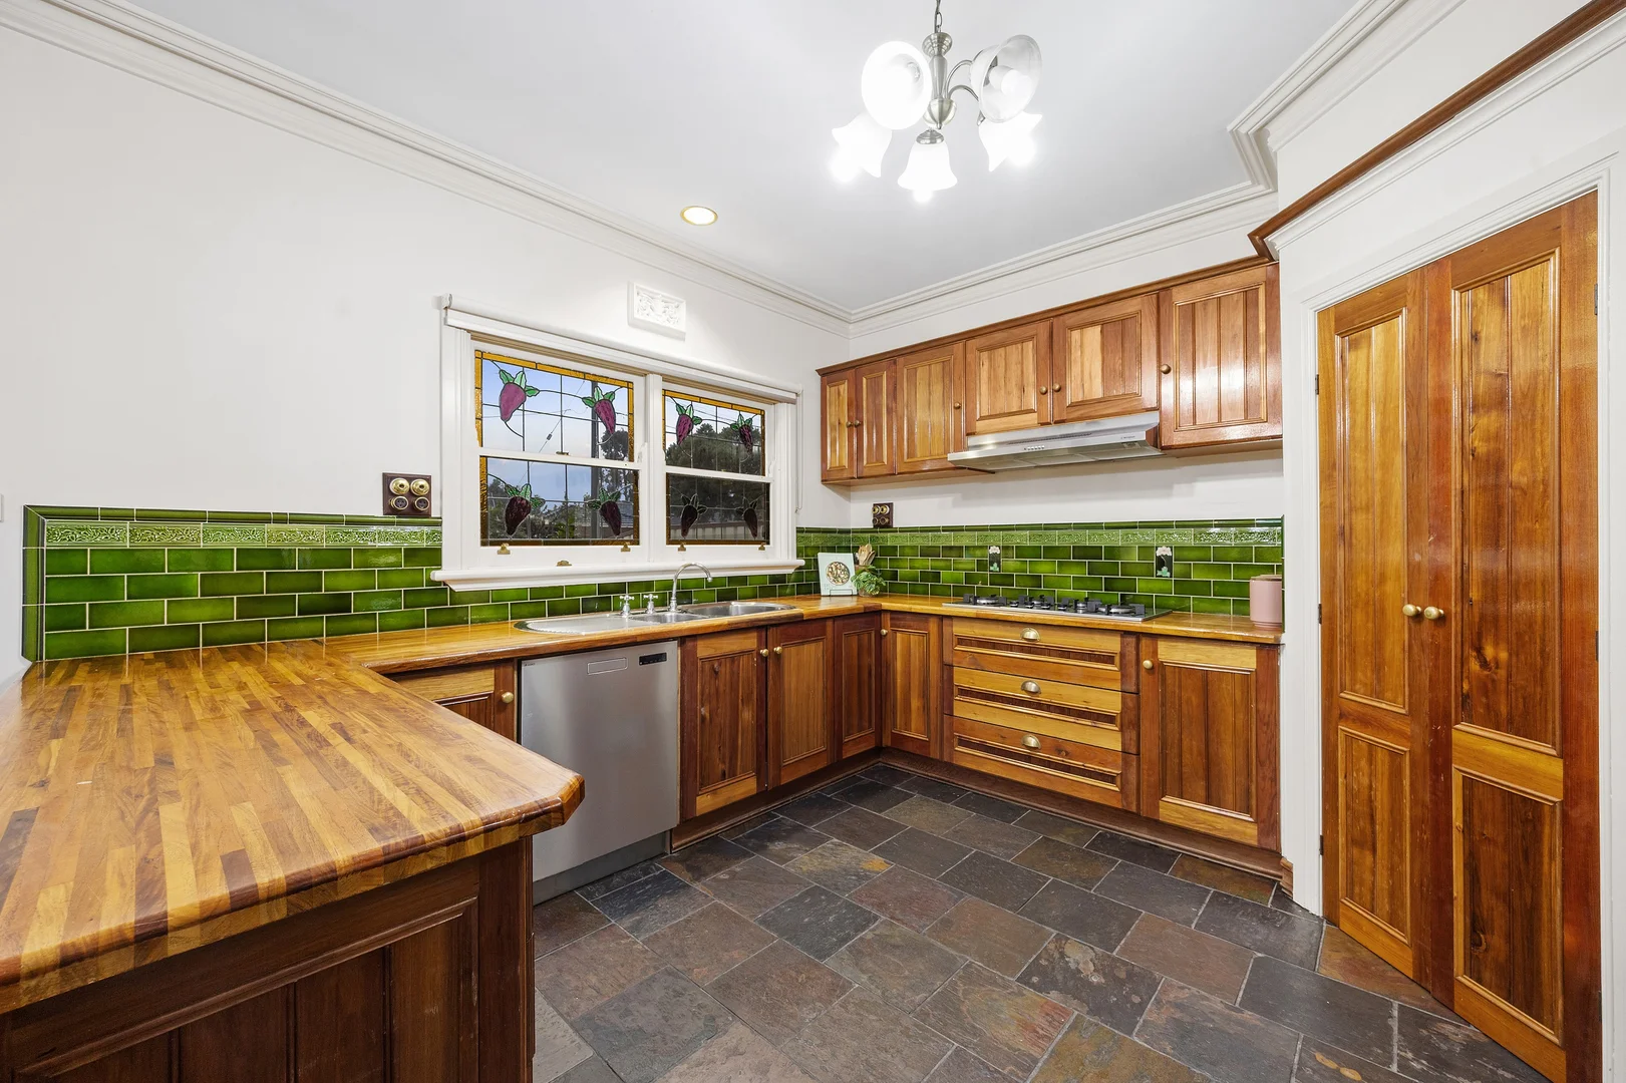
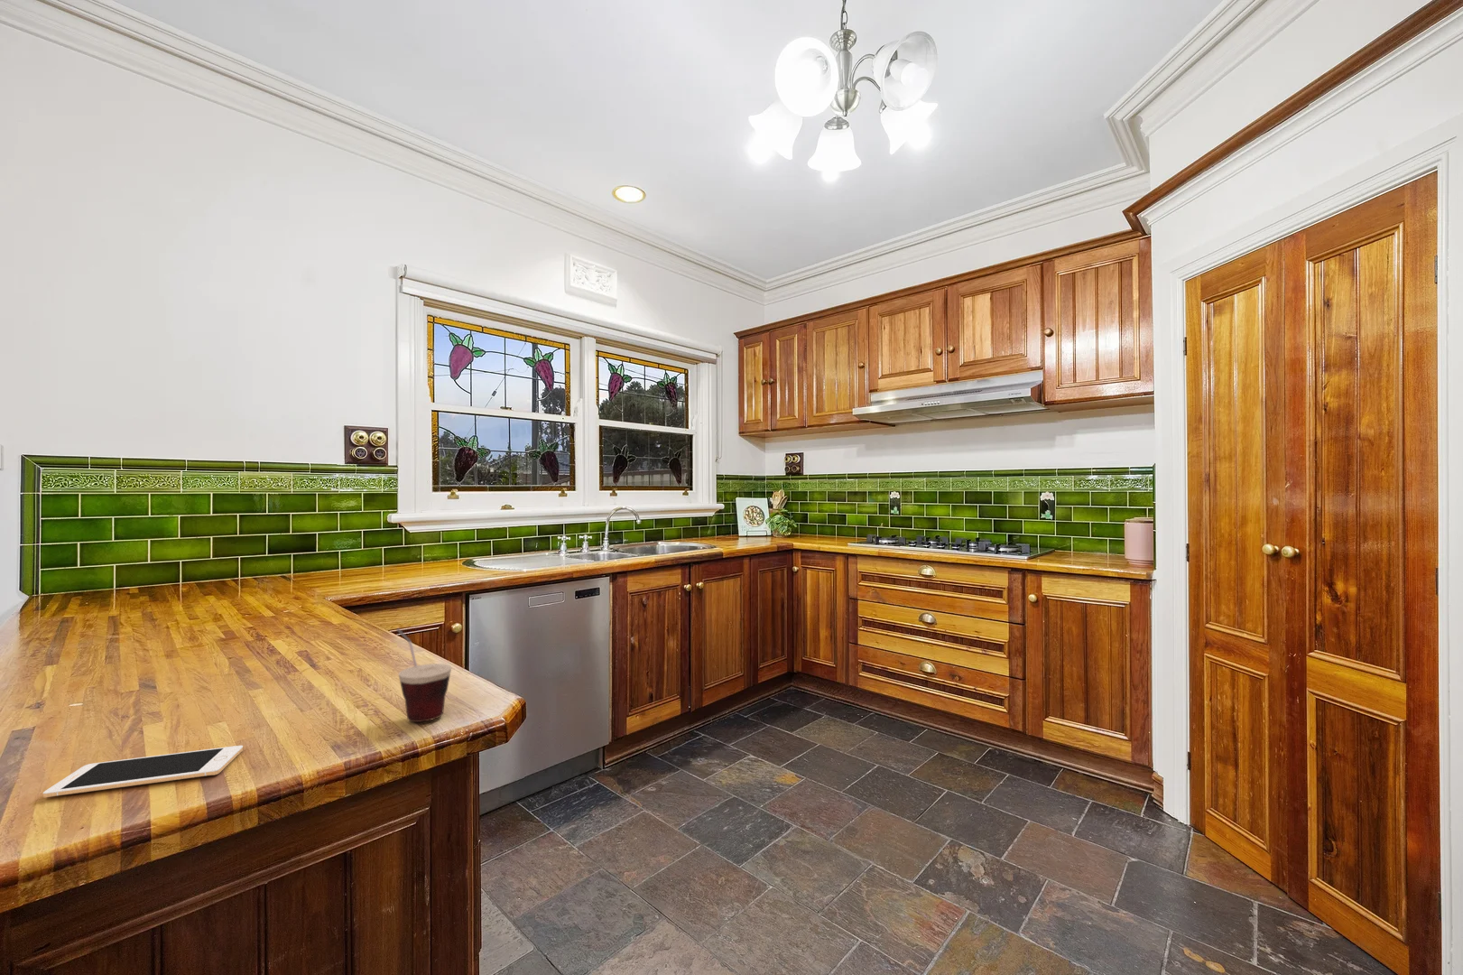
+ cell phone [42,744,244,798]
+ cup [396,628,452,724]
